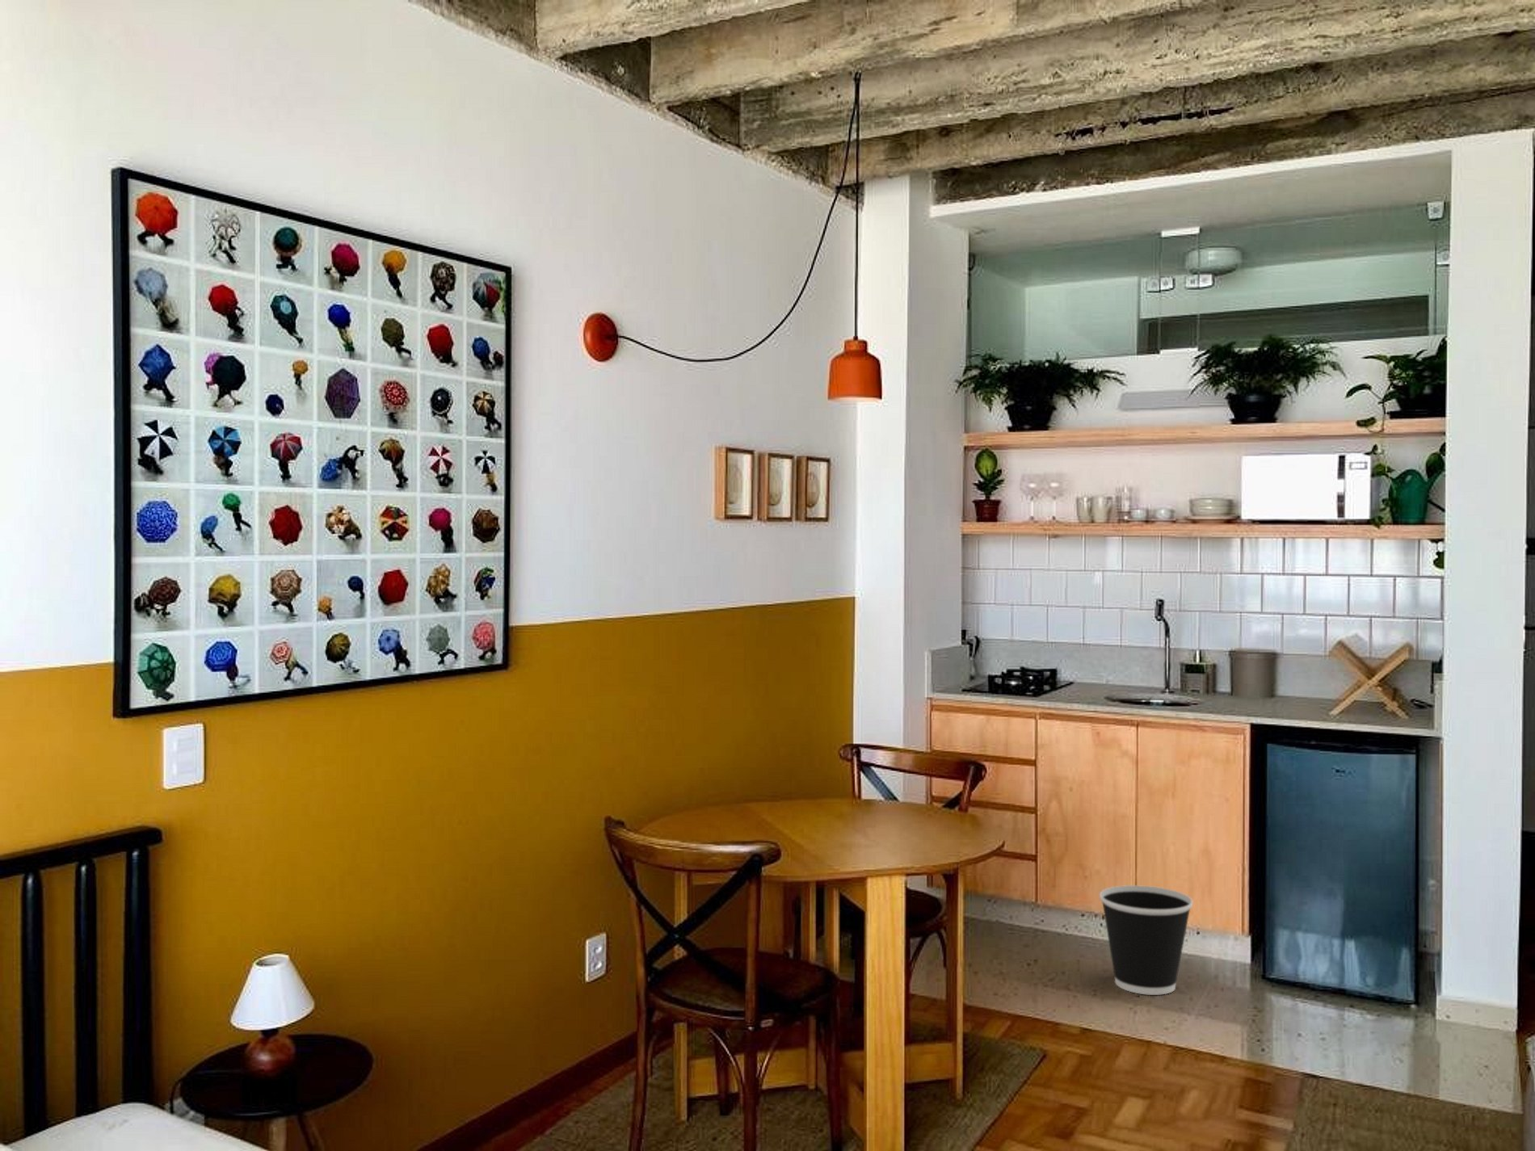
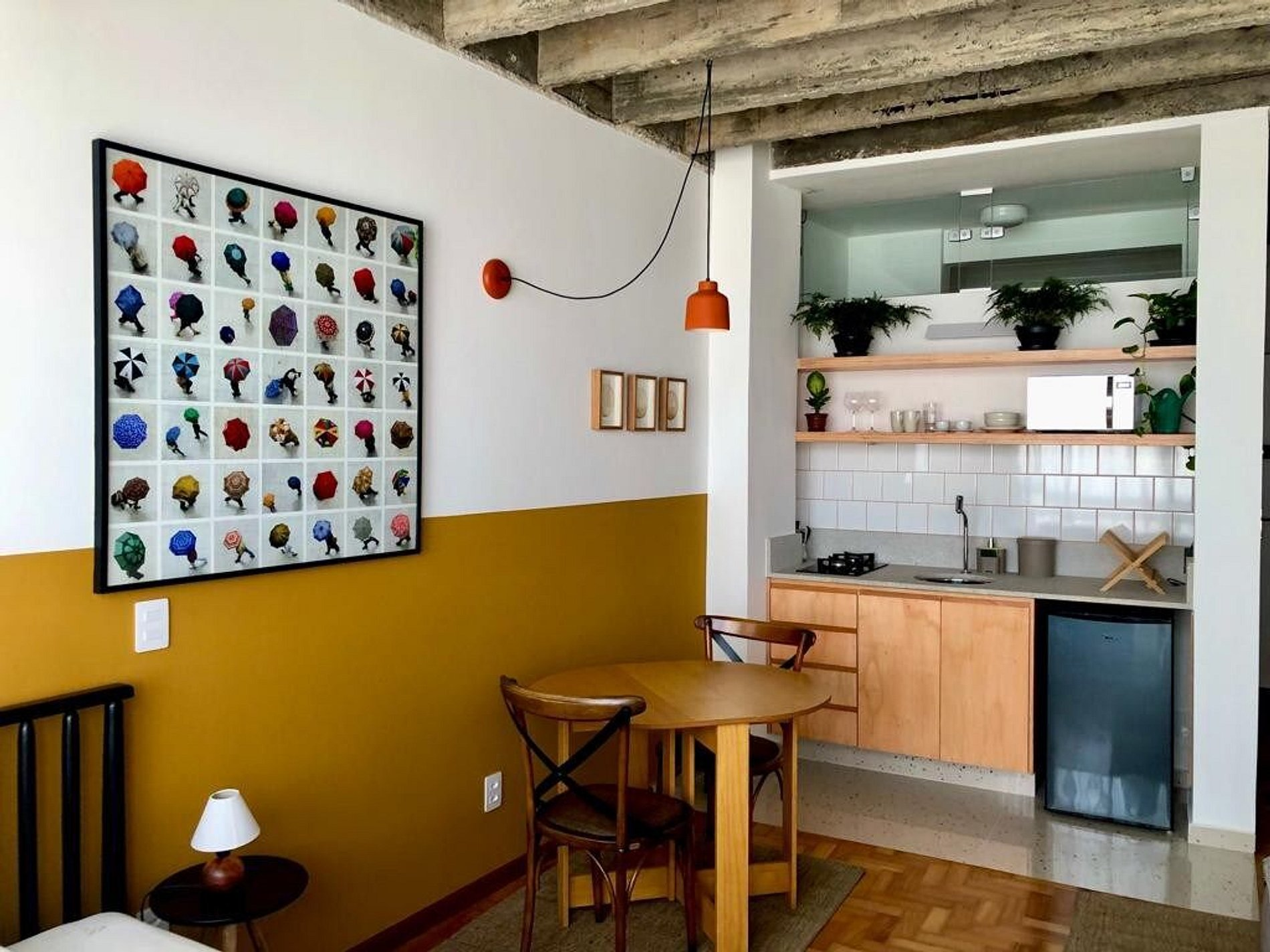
- wastebasket [1099,885,1193,996]
